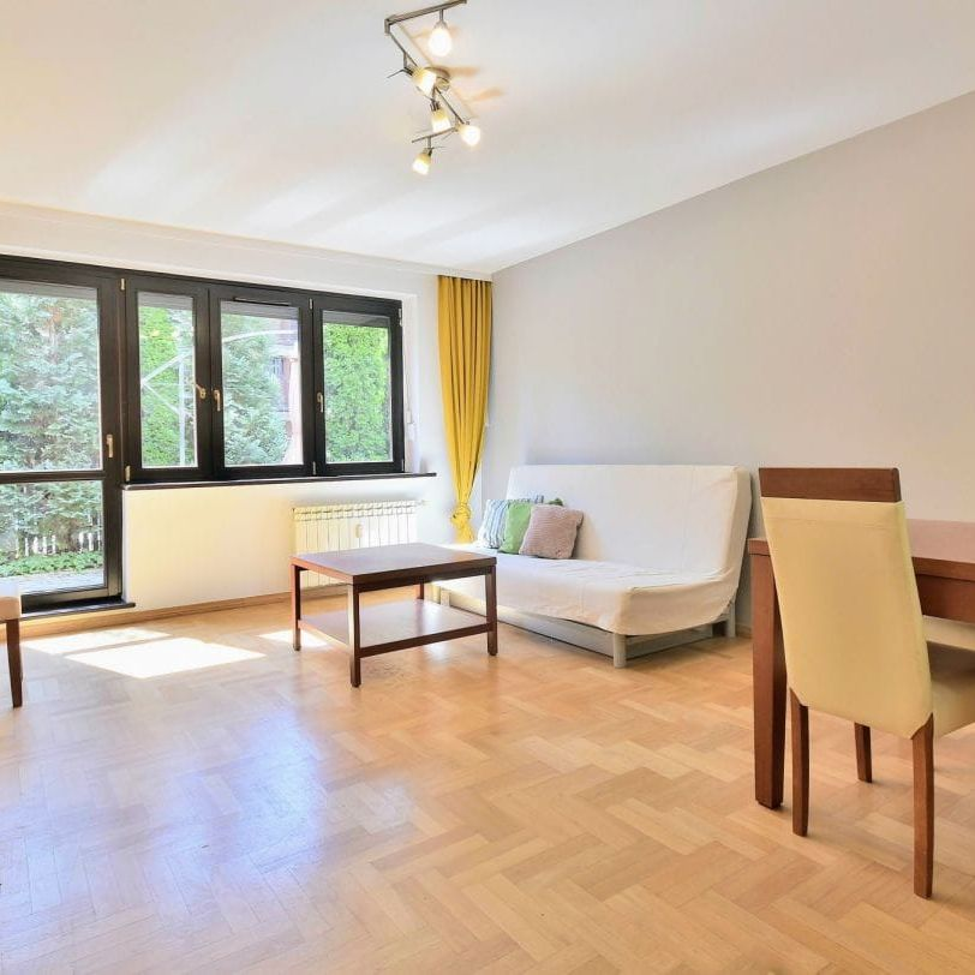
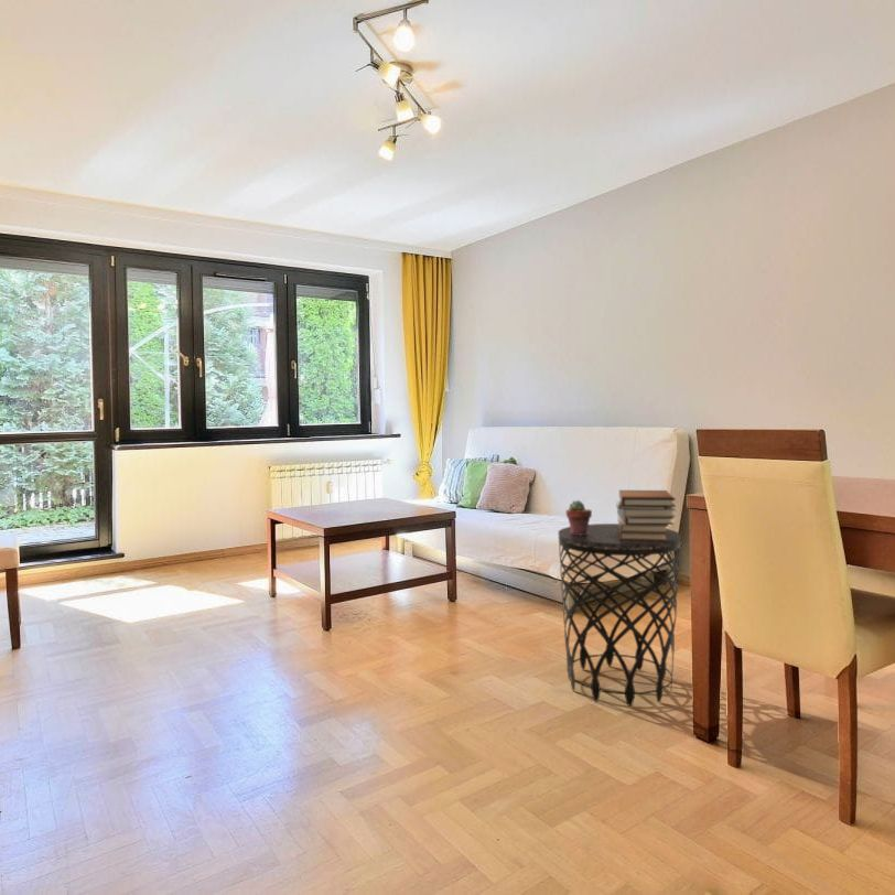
+ potted succulent [564,499,593,536]
+ book stack [615,489,677,540]
+ side table [557,522,681,708]
